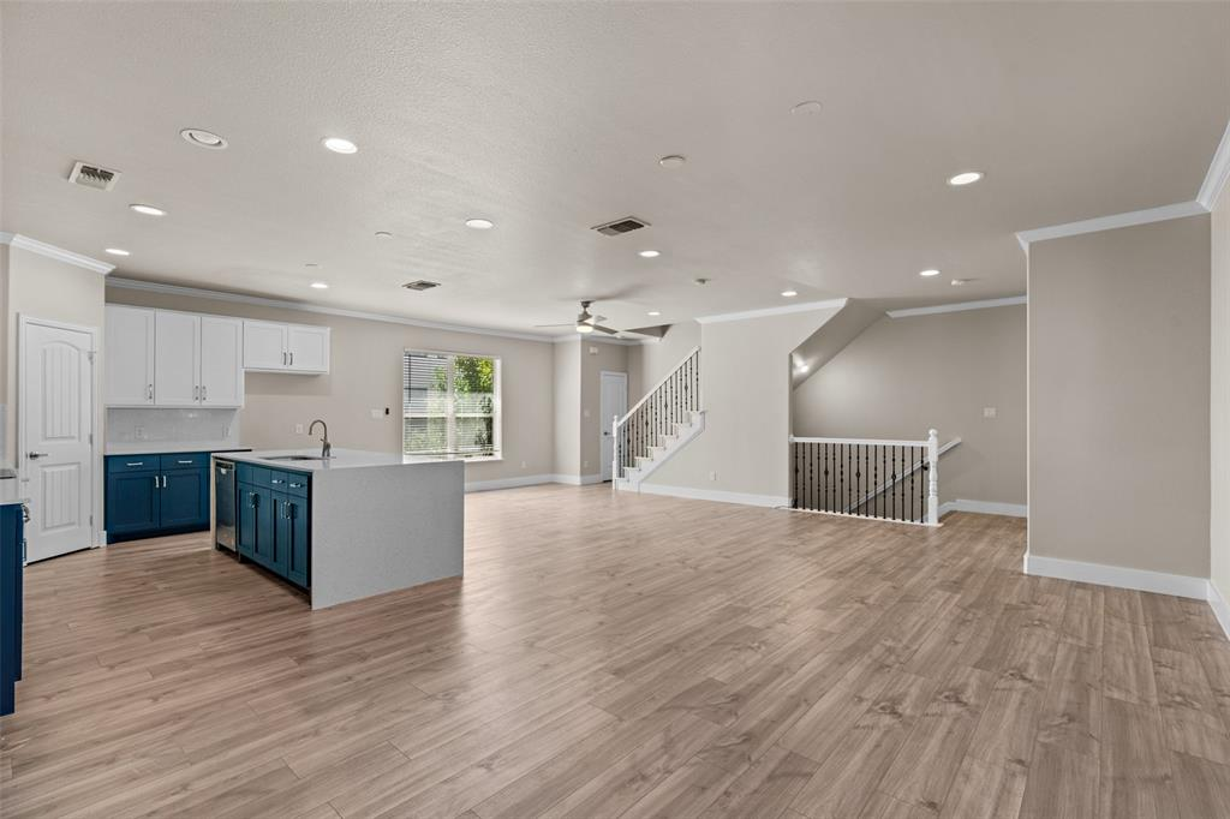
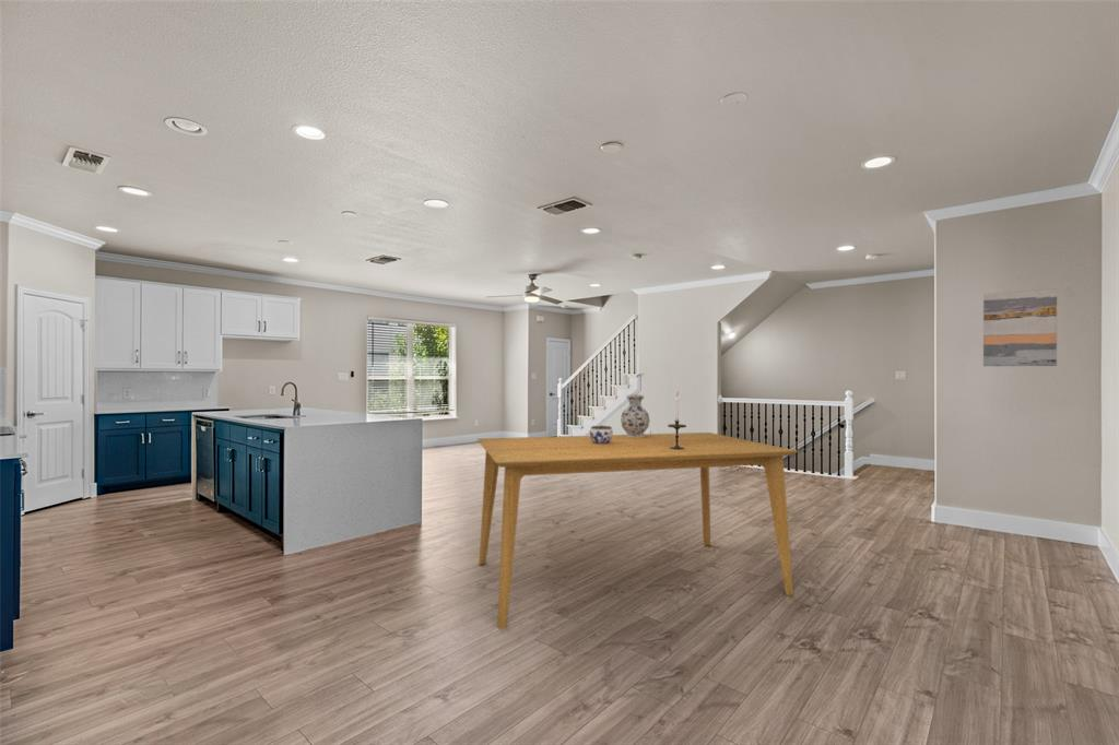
+ candlestick [667,391,687,450]
+ vase [620,393,651,437]
+ jar [589,424,614,444]
+ dining table [476,431,799,630]
+ wall art [982,287,1058,367]
